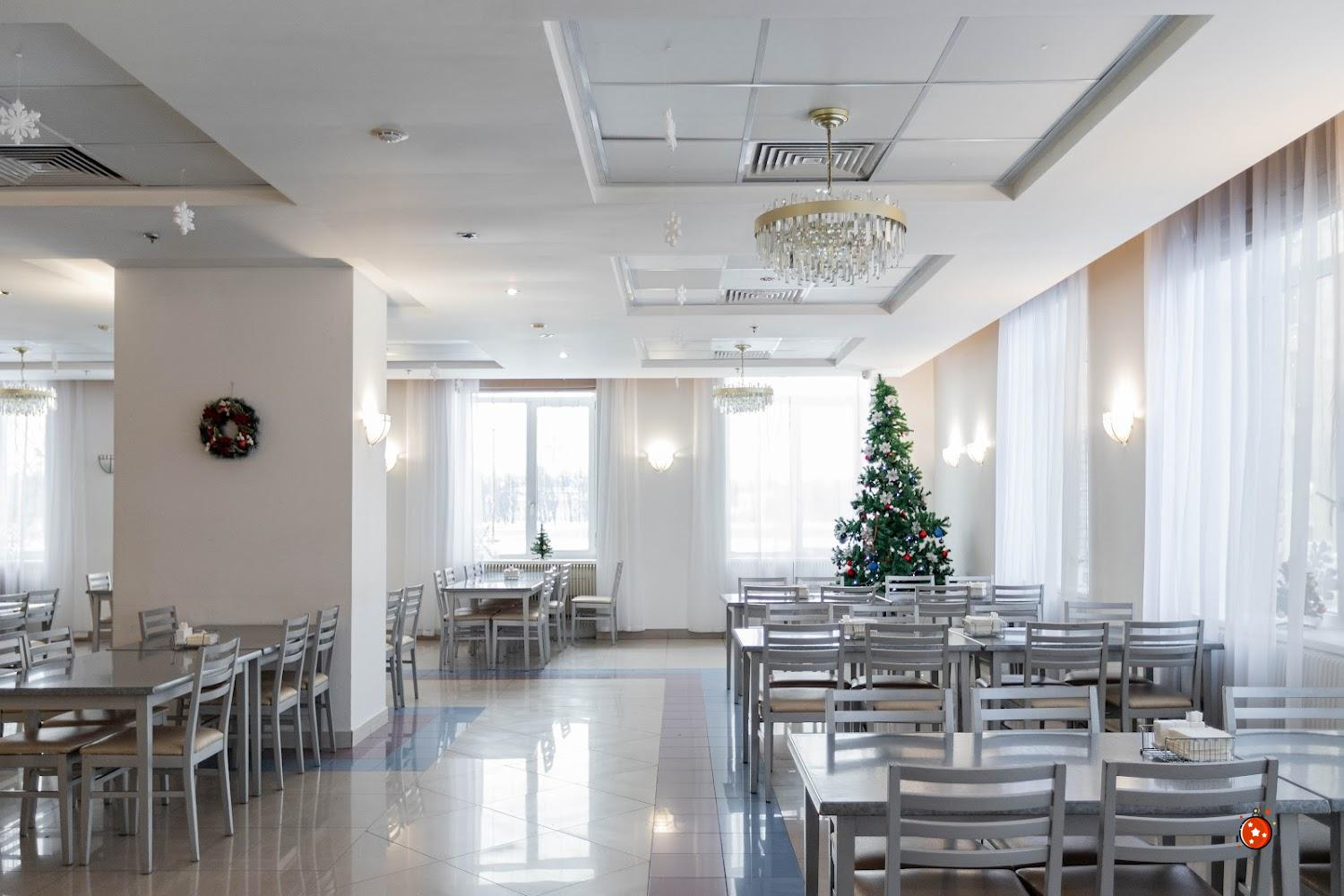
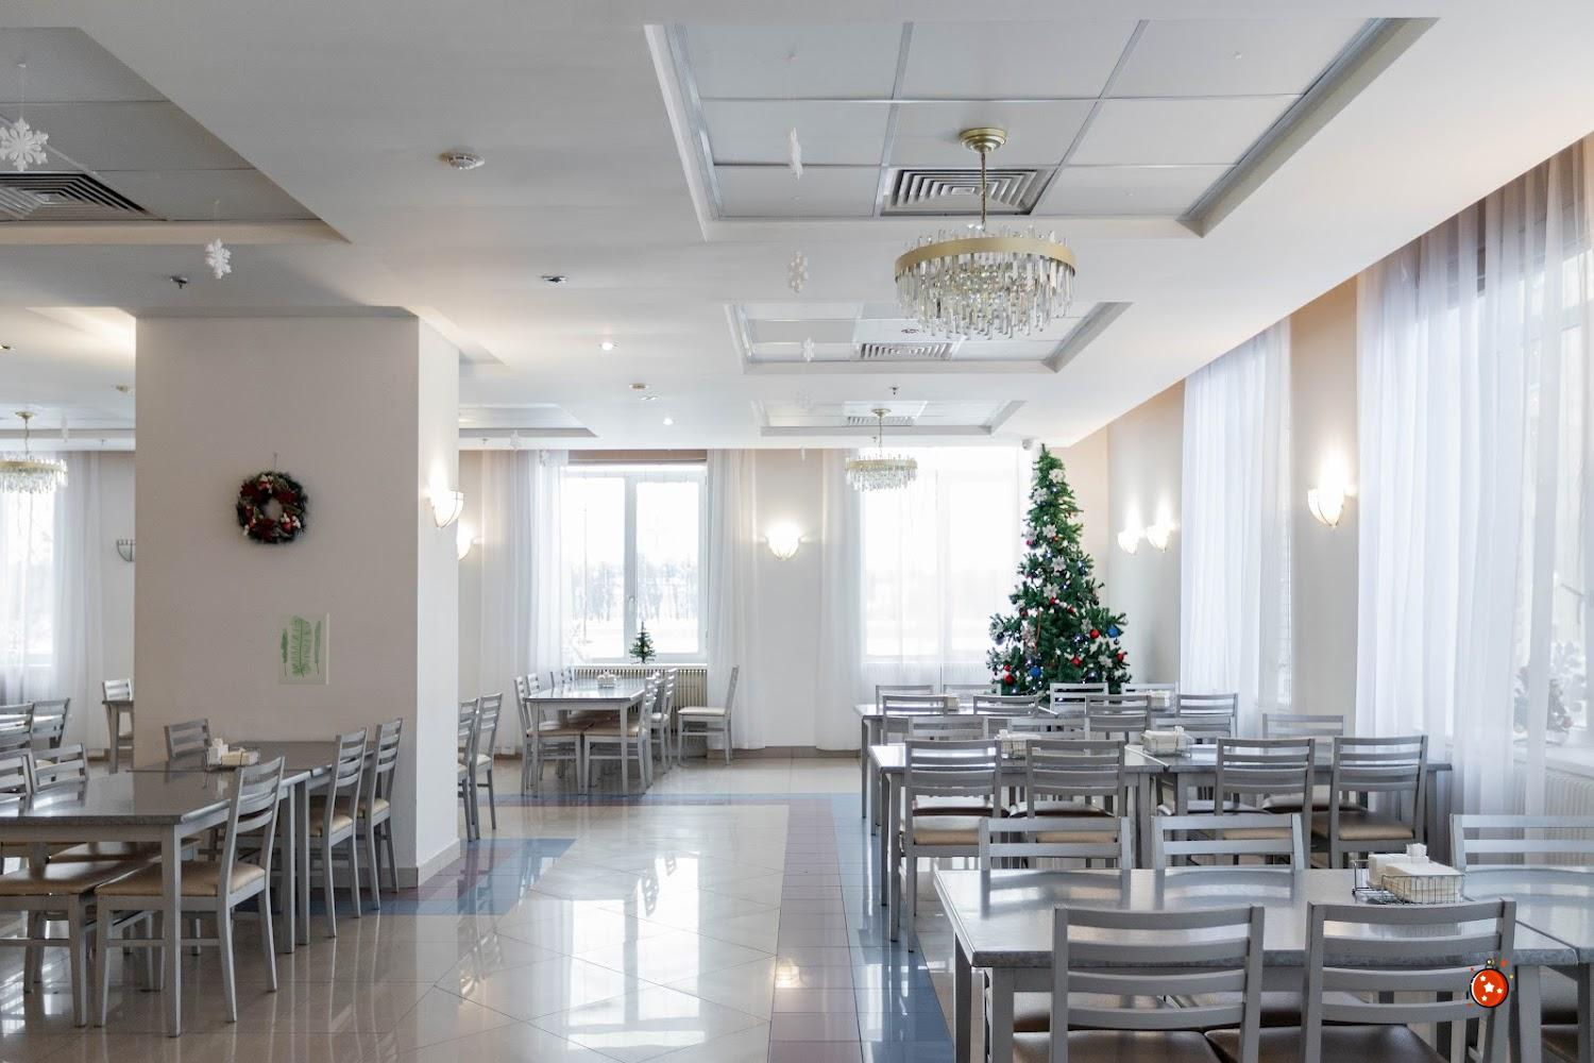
+ wall art [278,612,331,686]
